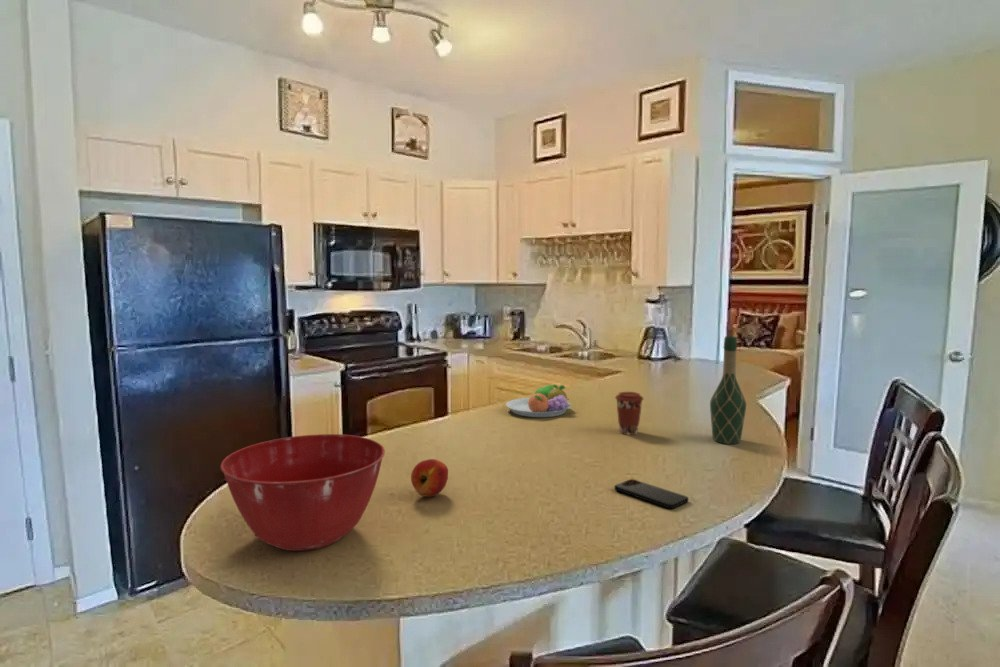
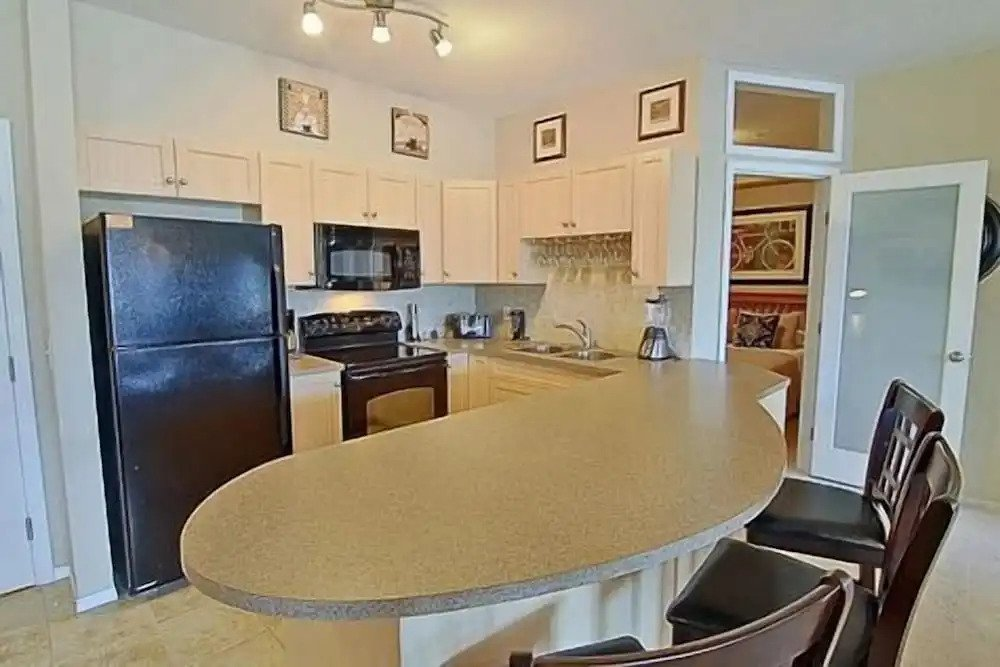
- apple [410,458,449,498]
- fruit bowl [505,384,572,418]
- mixing bowl [219,433,386,552]
- coffee cup [614,391,645,436]
- wine bottle [709,335,747,445]
- smartphone [614,478,689,509]
